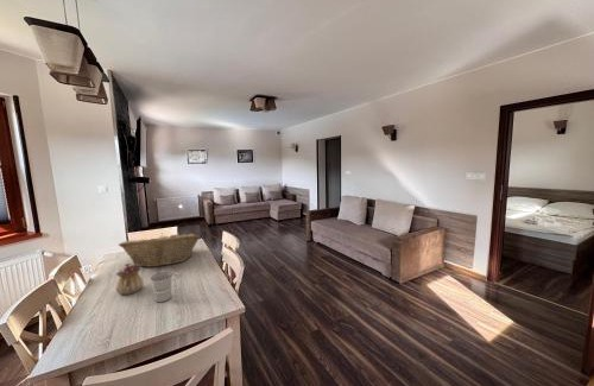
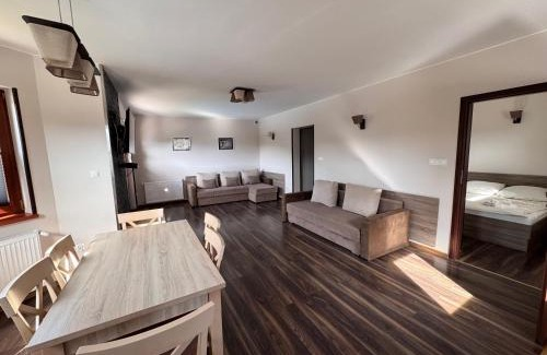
- cup [150,271,173,303]
- fruit basket [118,232,201,268]
- teapot [115,262,145,296]
